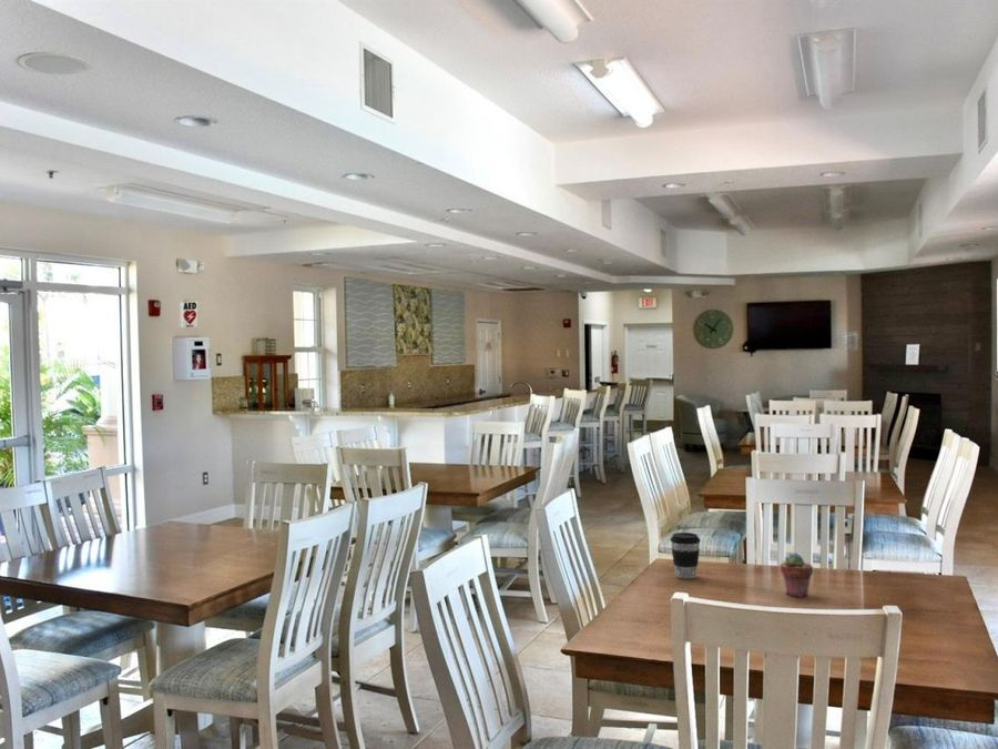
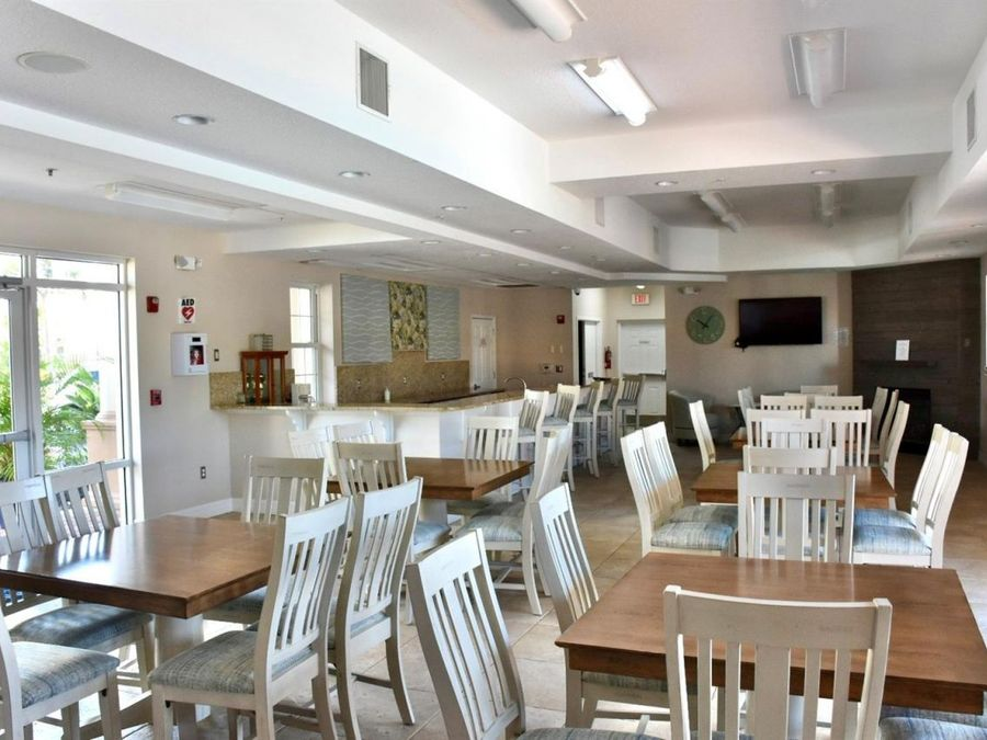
- coffee cup [670,532,702,580]
- potted succulent [778,551,814,598]
